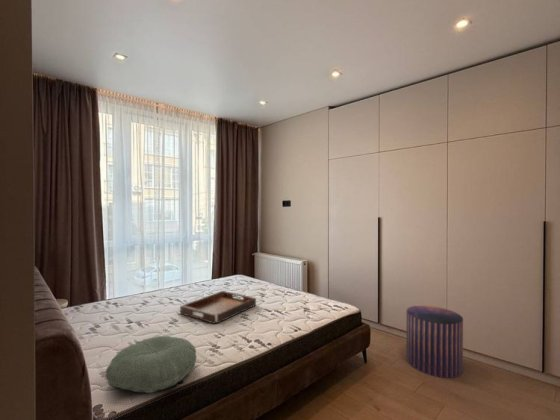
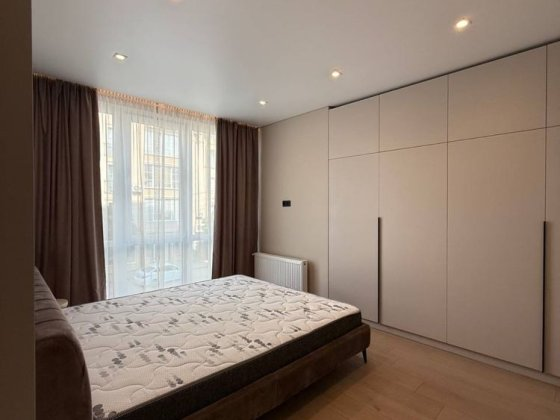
- pouf [405,305,464,379]
- pillow [105,335,197,394]
- serving tray [179,290,257,325]
